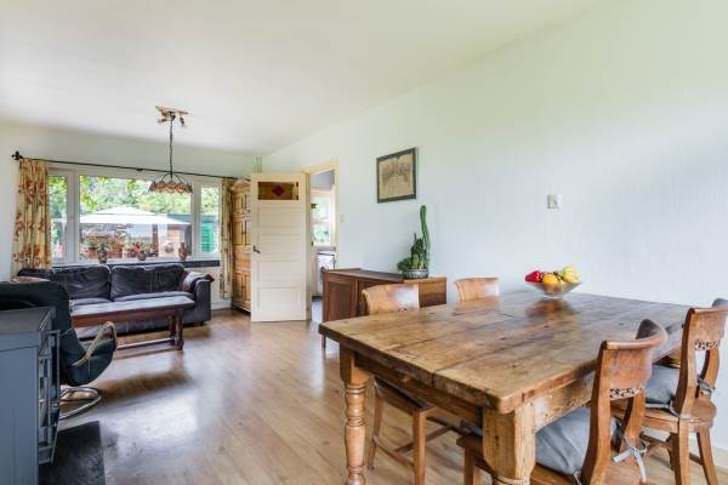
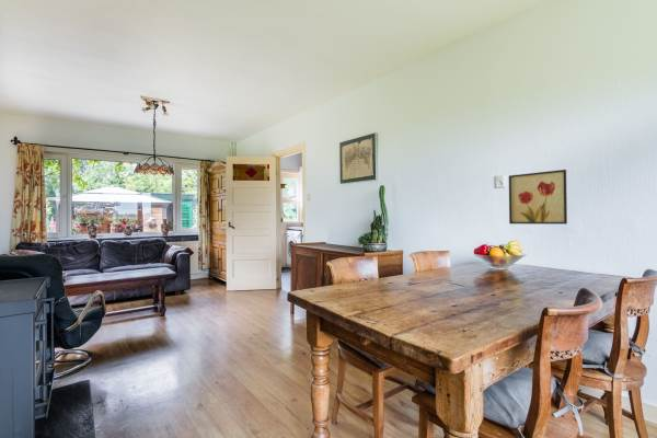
+ wall art [508,169,568,226]
